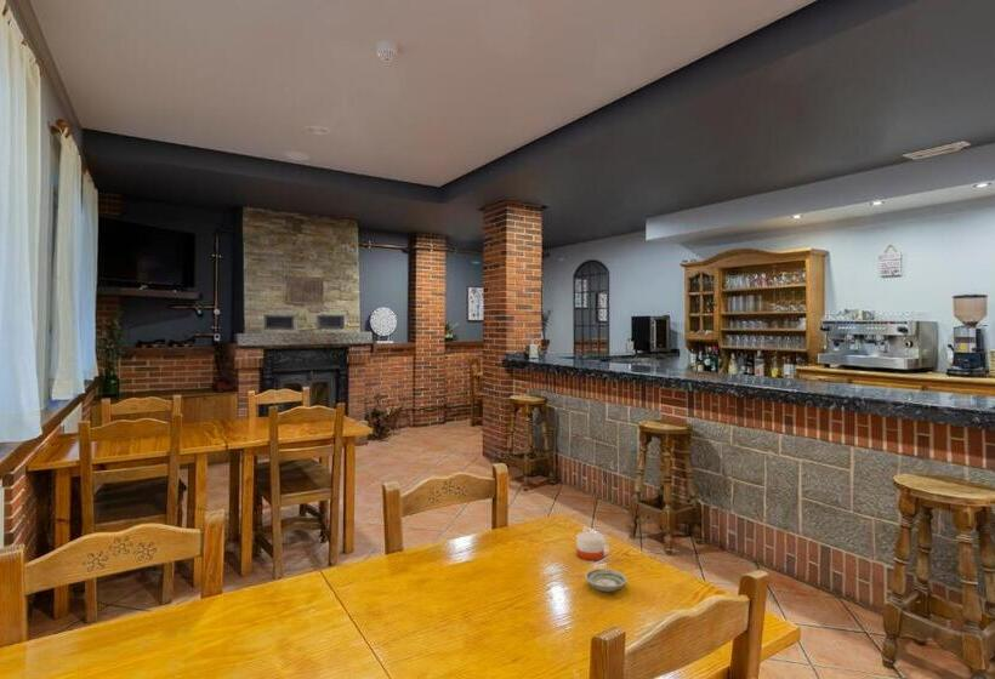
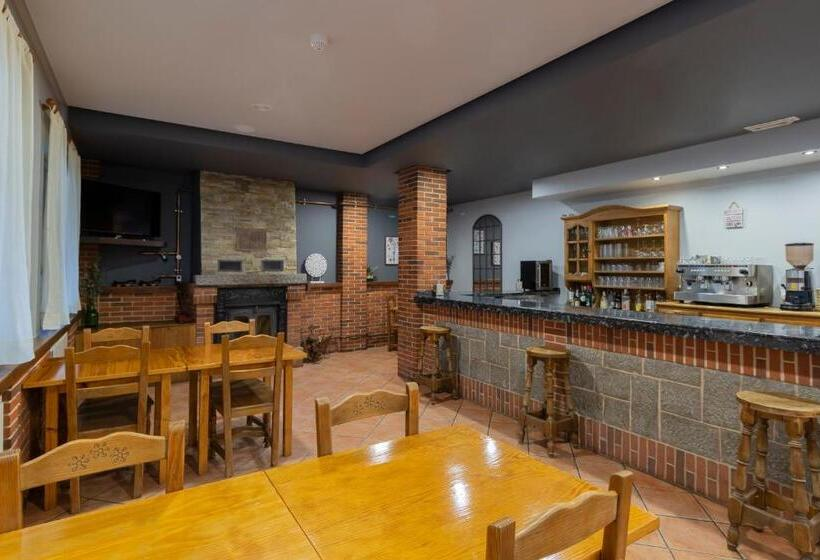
- candle [575,531,605,561]
- saucer [584,567,629,593]
